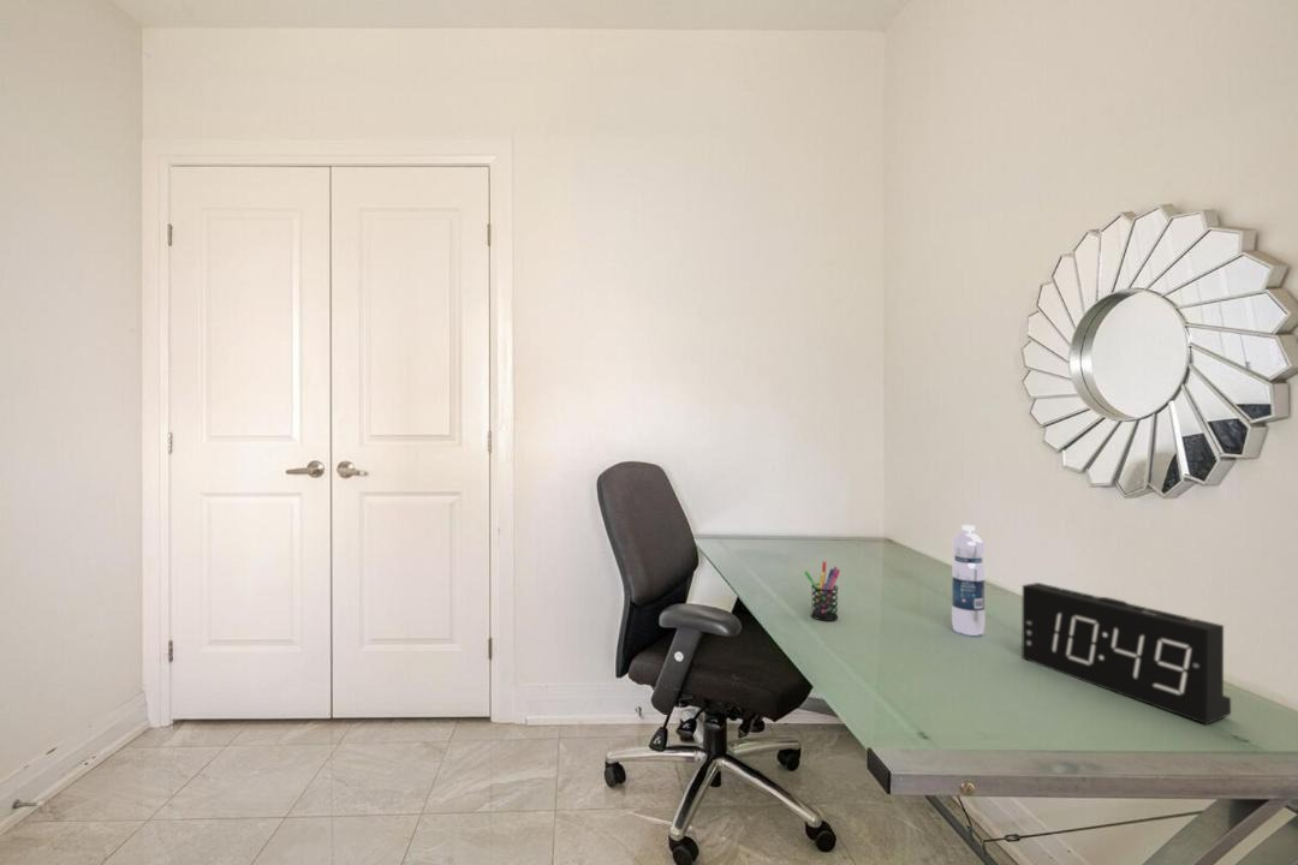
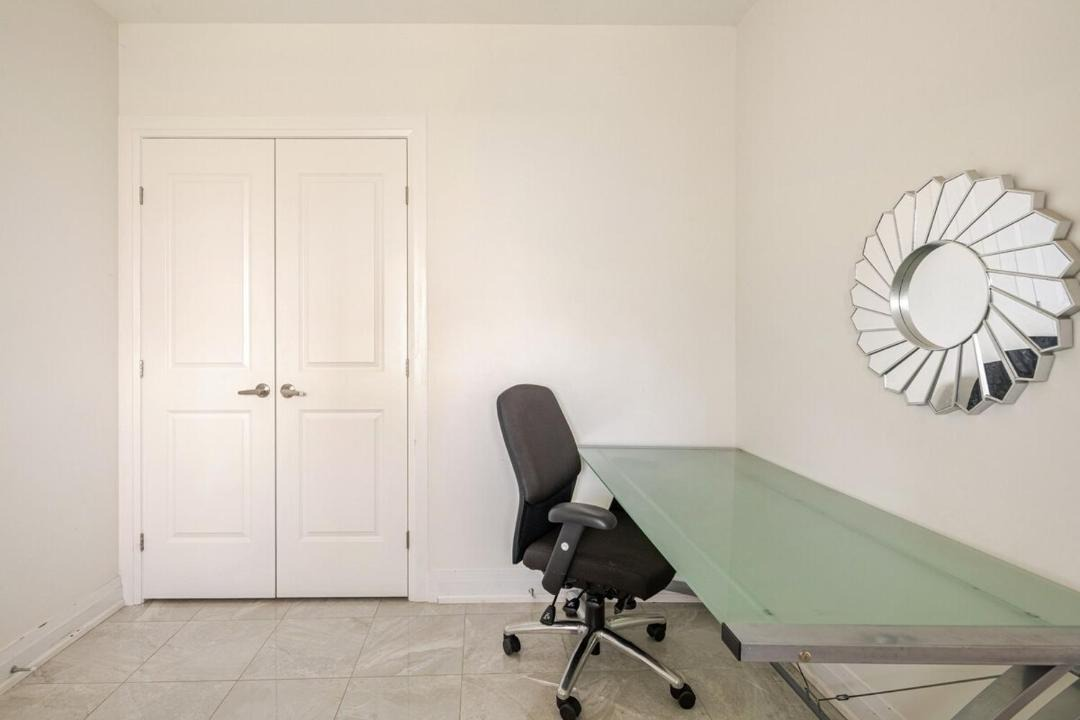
- pen holder [803,560,841,622]
- water bottle [951,524,986,637]
- alarm clock [1020,581,1232,726]
